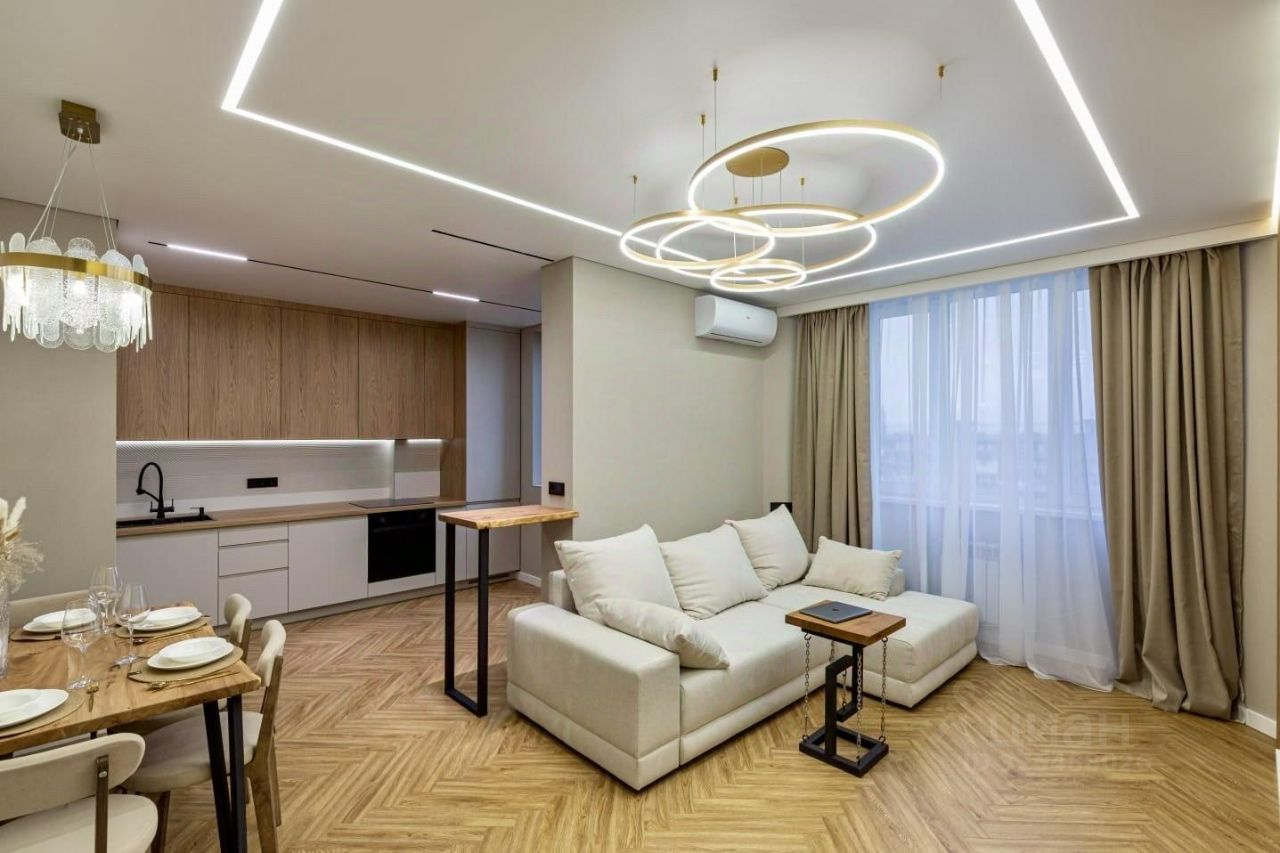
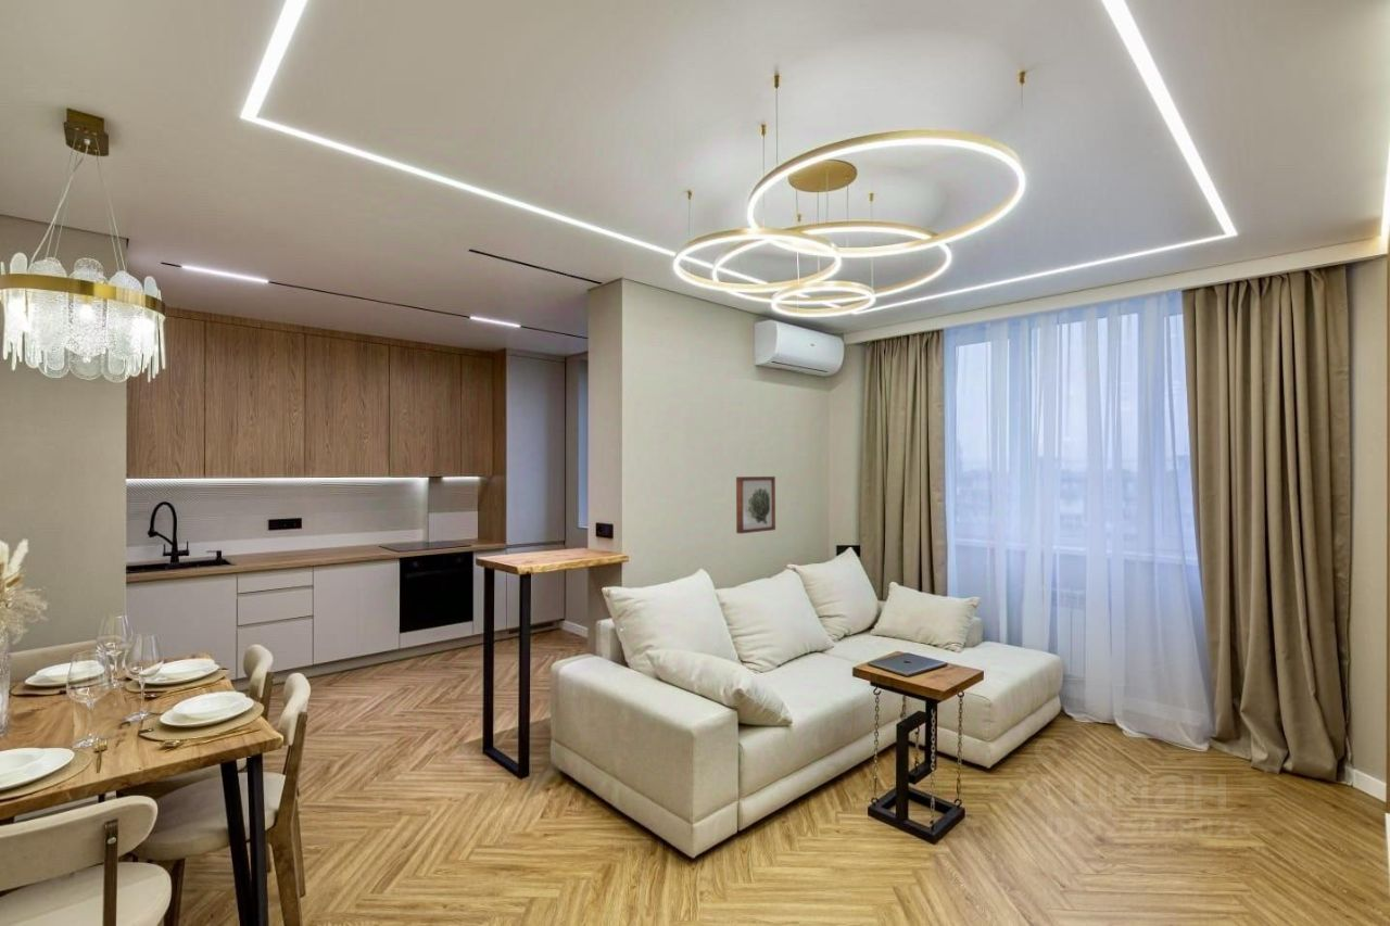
+ wall art [735,475,776,535]
